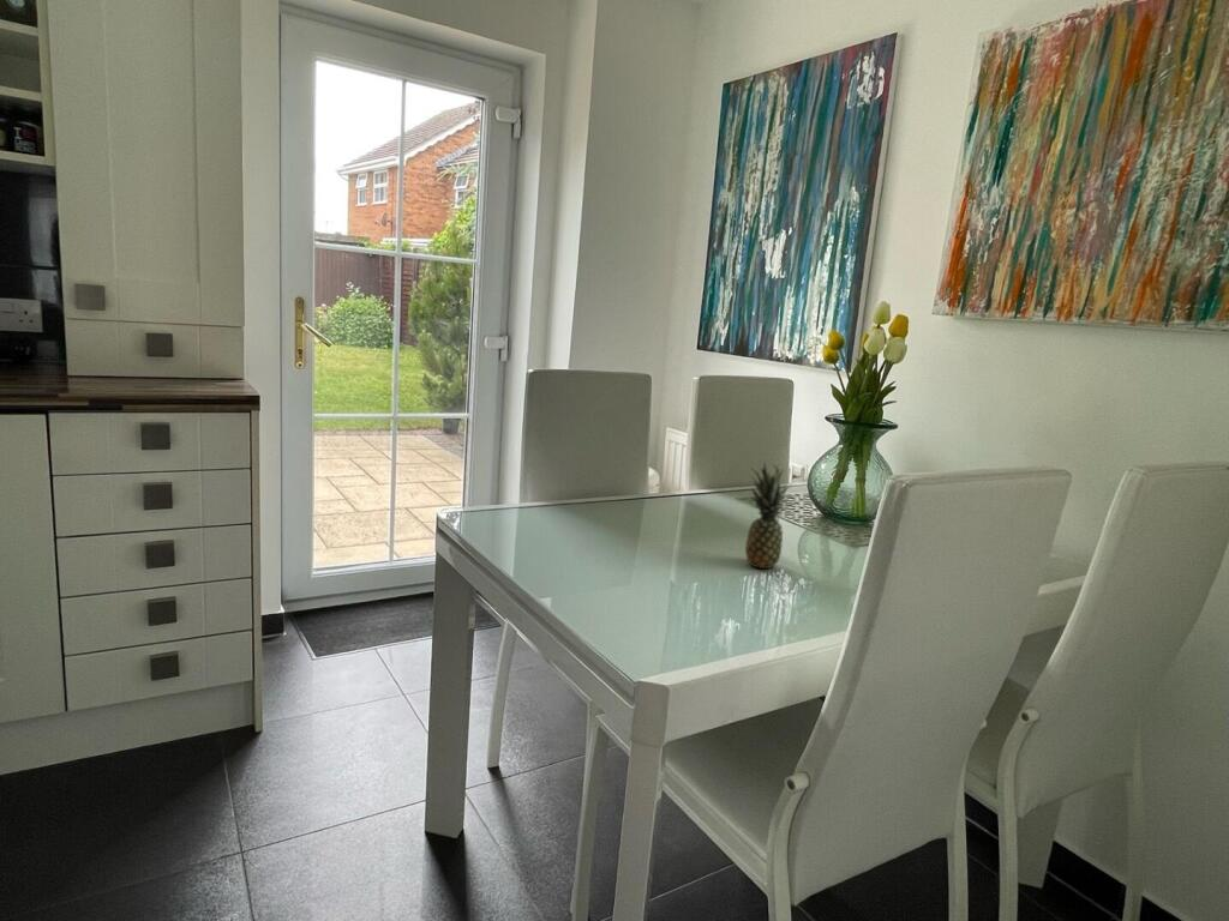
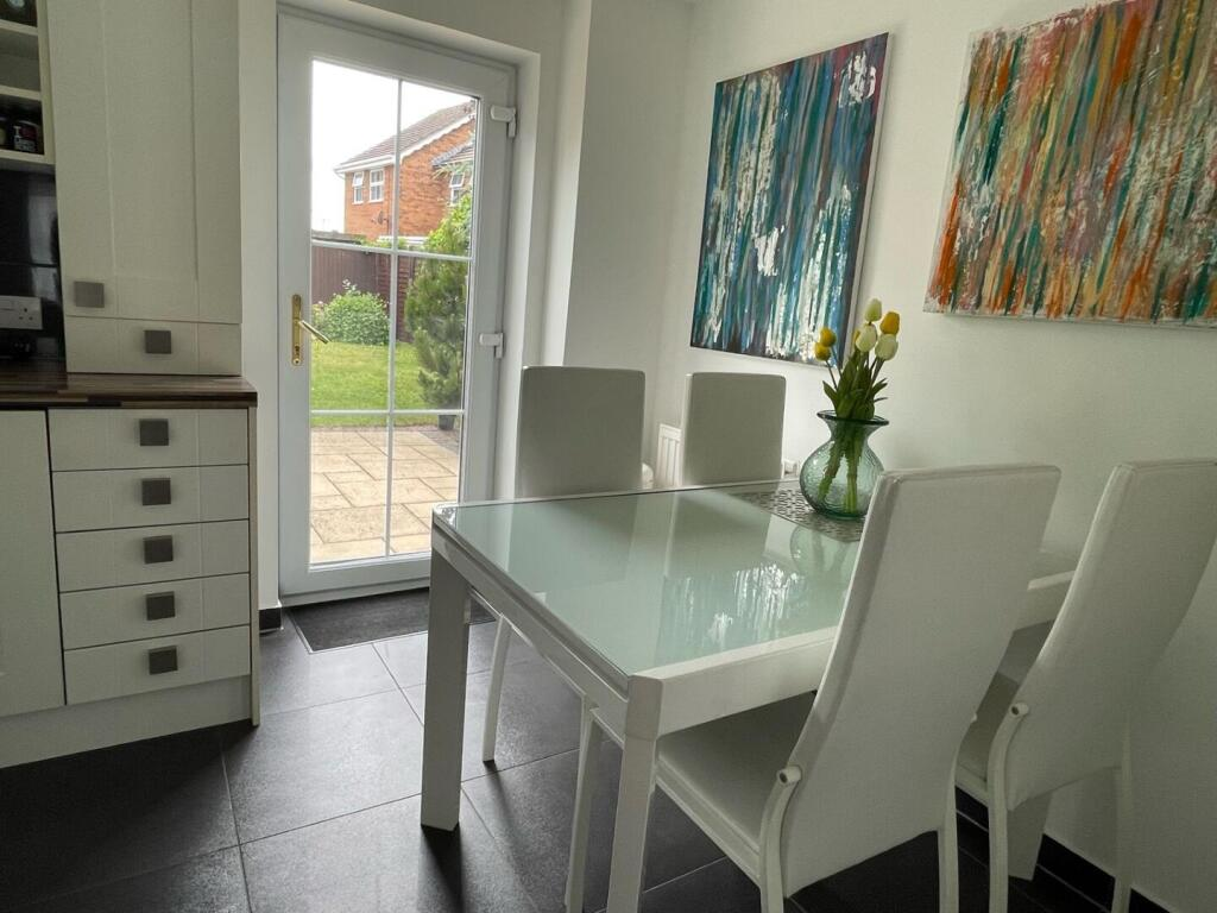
- fruit [744,460,792,570]
